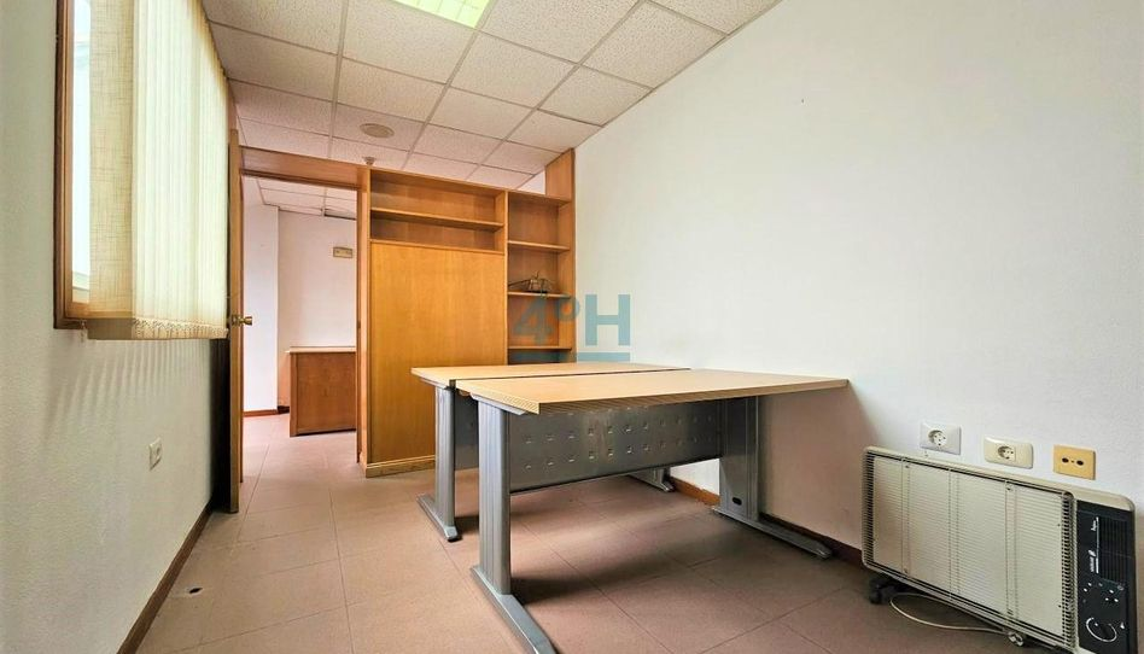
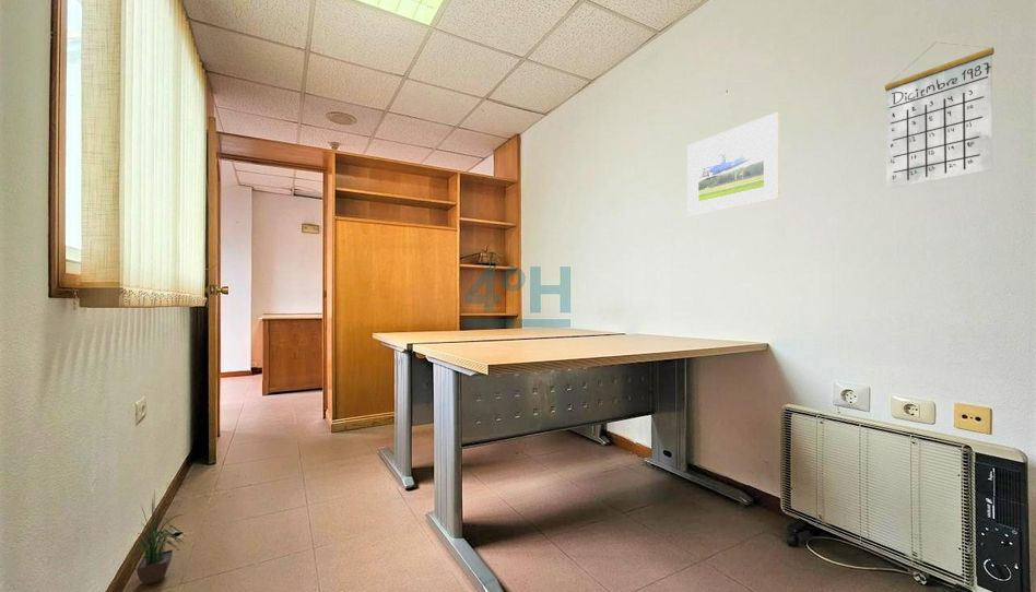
+ potted plant [122,489,188,585]
+ calendar [884,42,996,190]
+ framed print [686,111,781,217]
